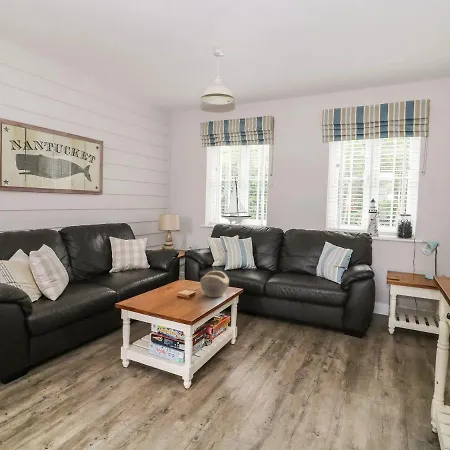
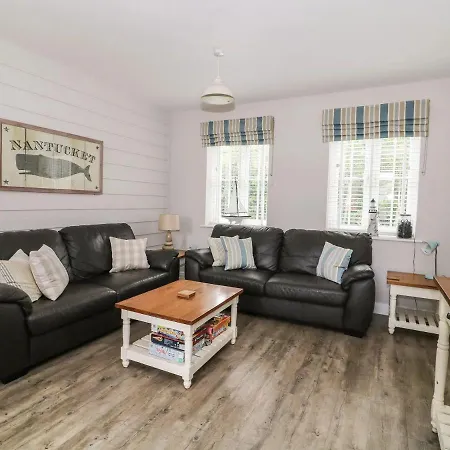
- decorative bowl [199,270,230,298]
